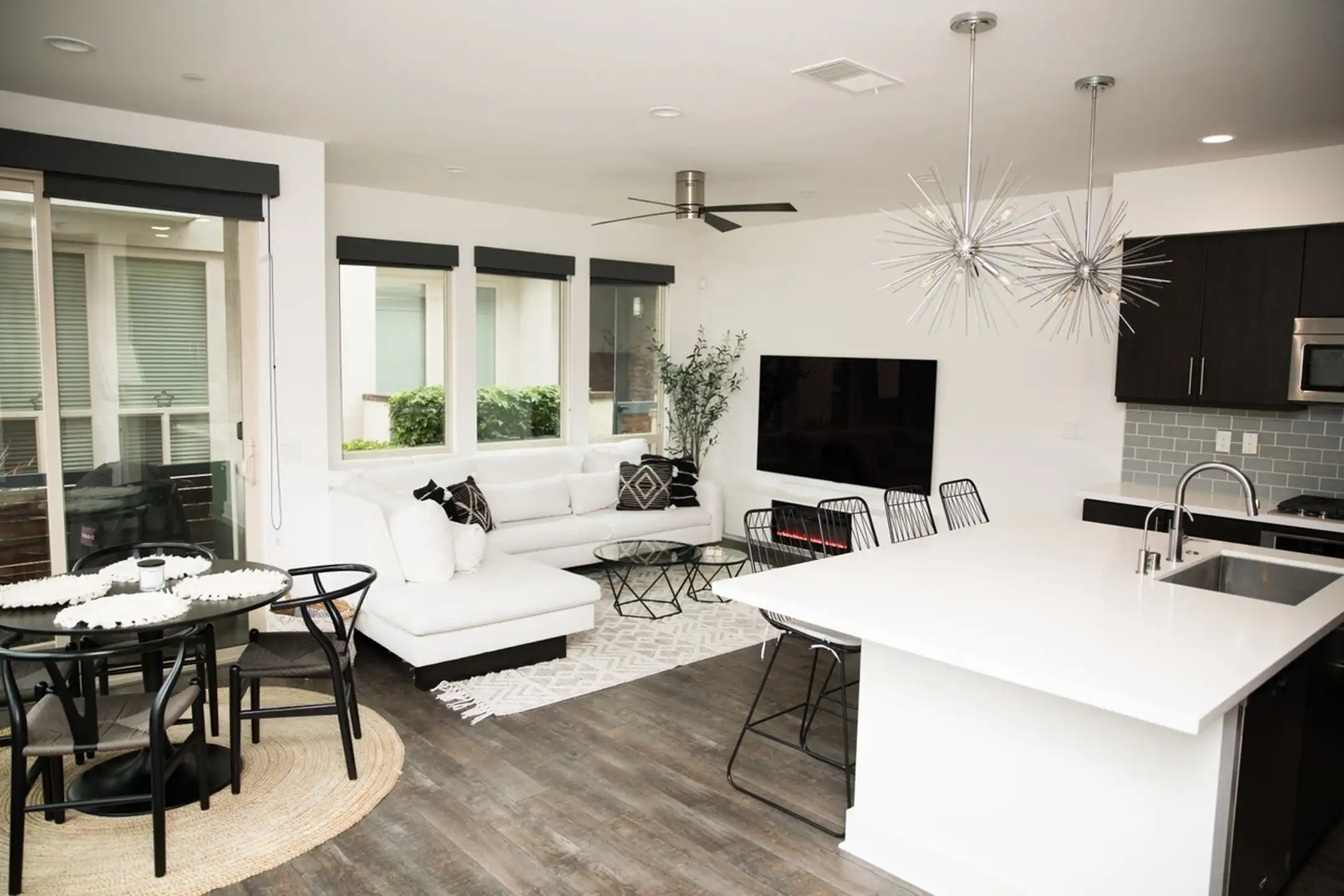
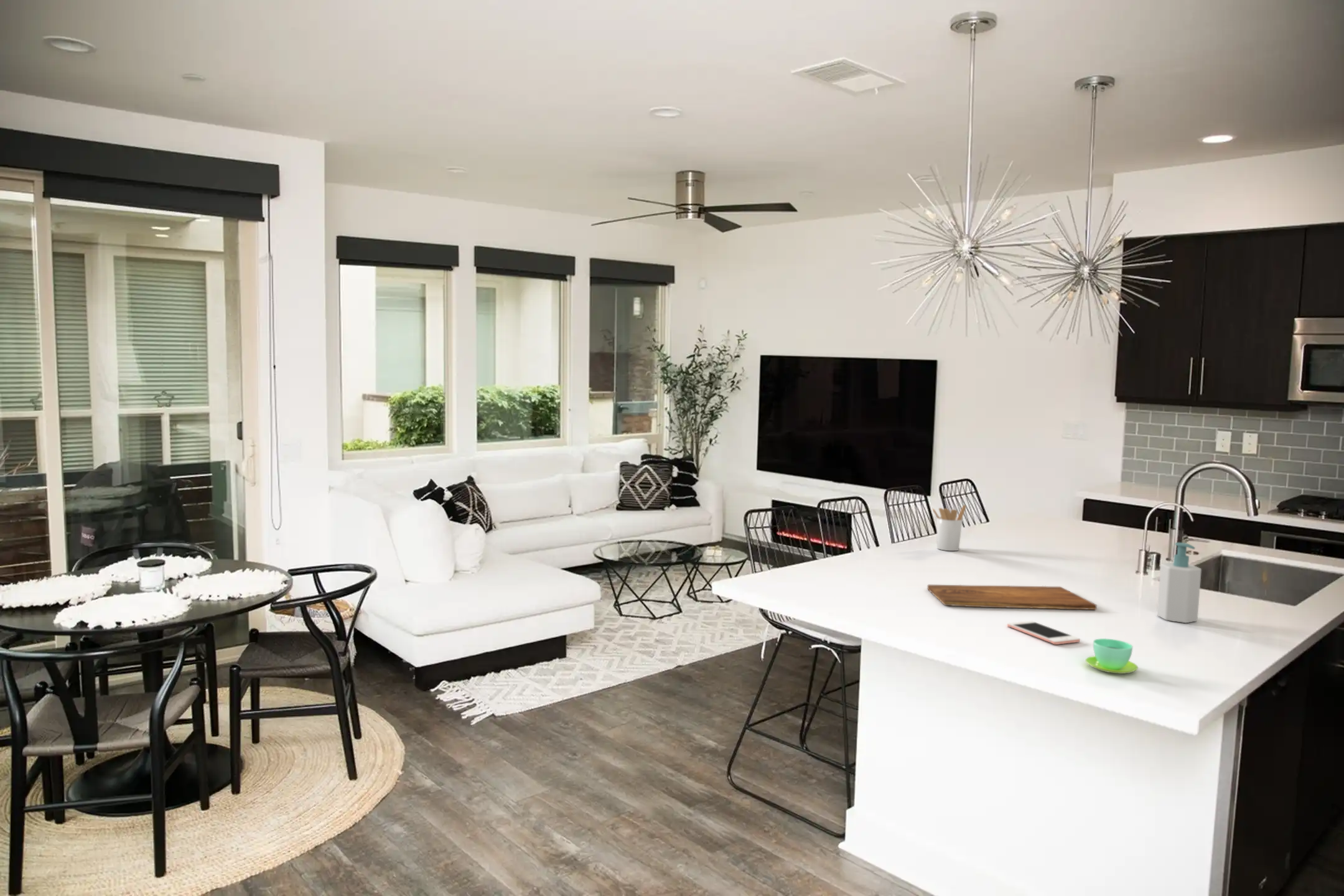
+ utensil holder [931,504,967,551]
+ cell phone [1007,620,1081,645]
+ cutting board [927,584,1097,610]
+ cup [1085,638,1139,674]
+ soap bottle [1157,542,1202,623]
